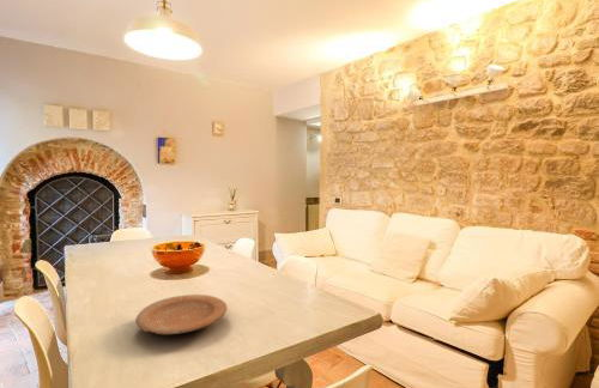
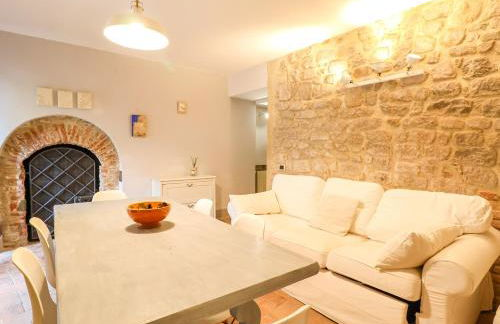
- plate [134,293,229,335]
